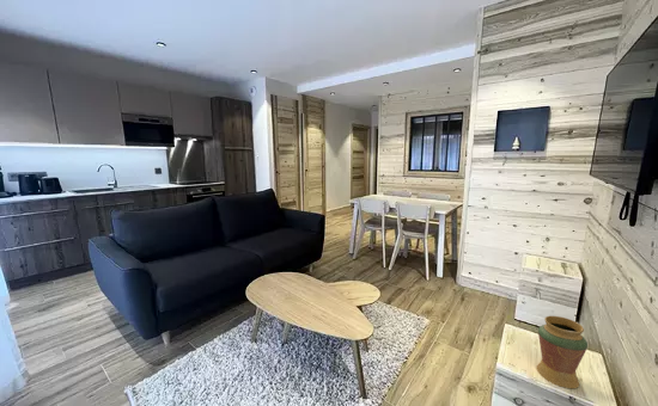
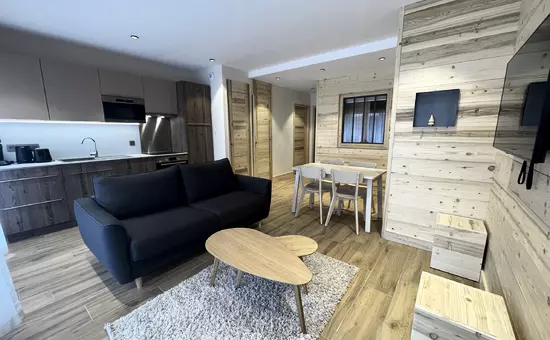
- decorative vase [535,315,589,389]
